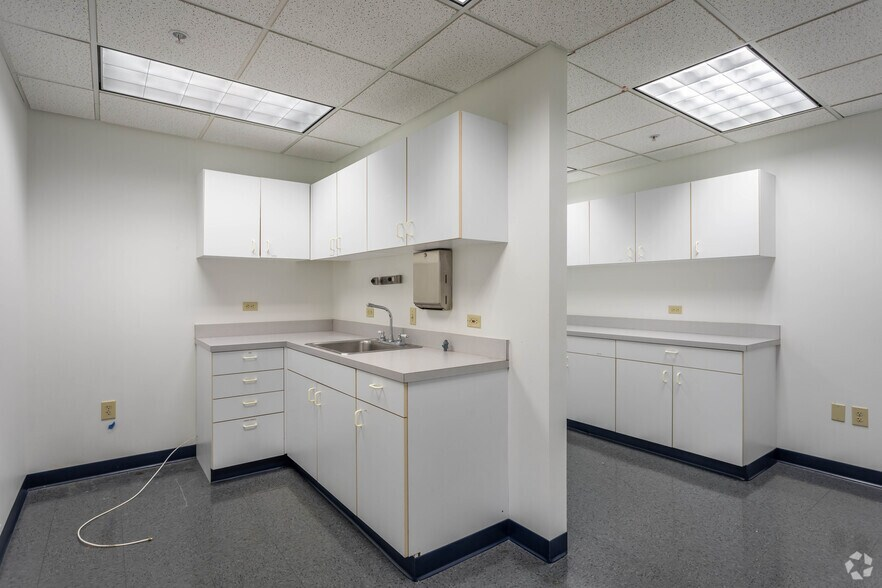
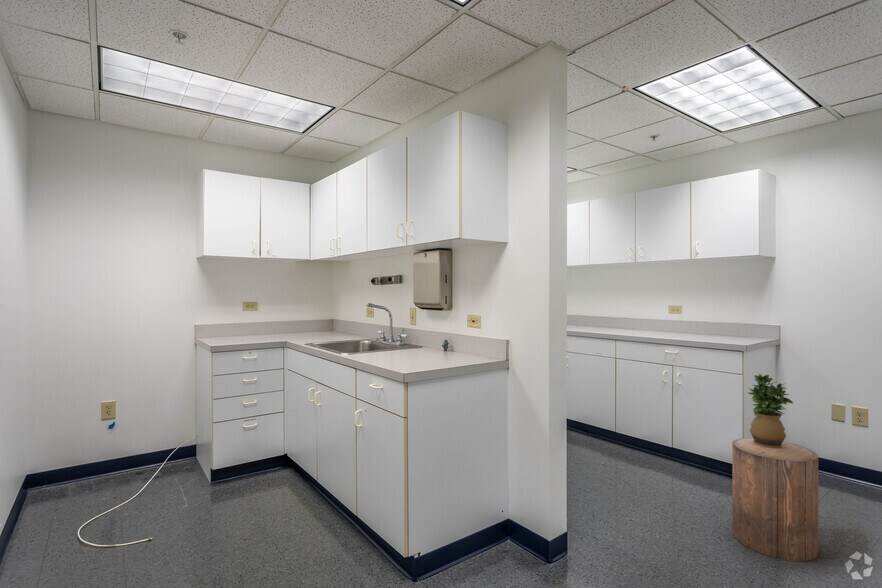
+ potted plant [747,373,794,448]
+ stool [731,437,819,562]
